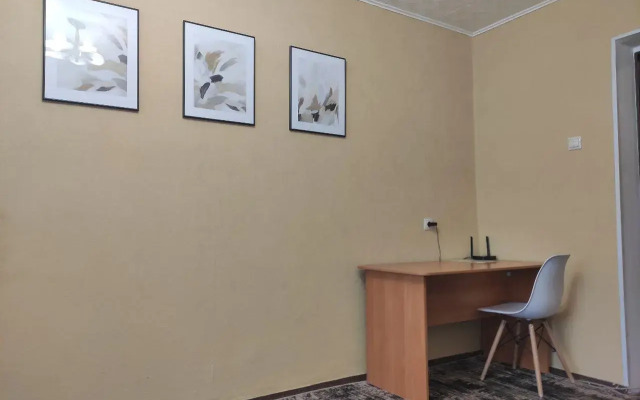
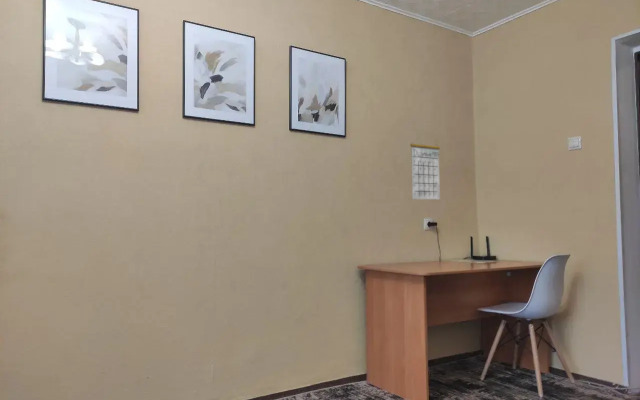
+ calendar [409,137,441,201]
